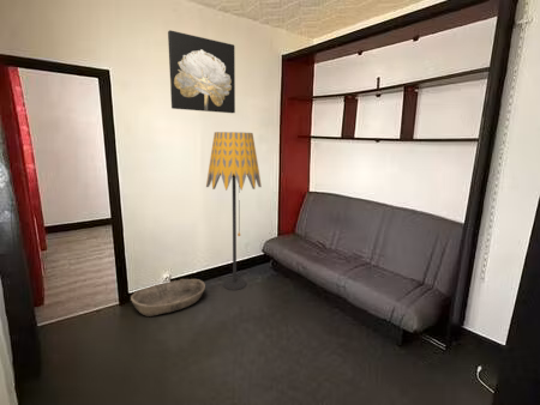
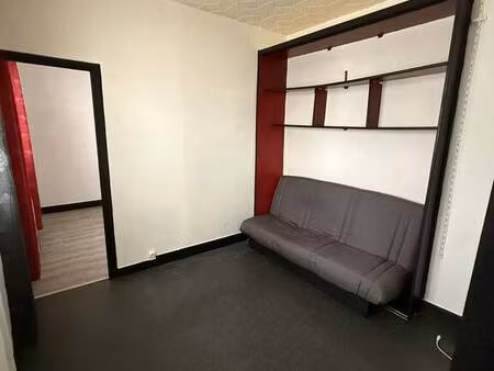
- wall art [167,29,236,114]
- basket [130,278,206,318]
- floor lamp [205,131,263,291]
